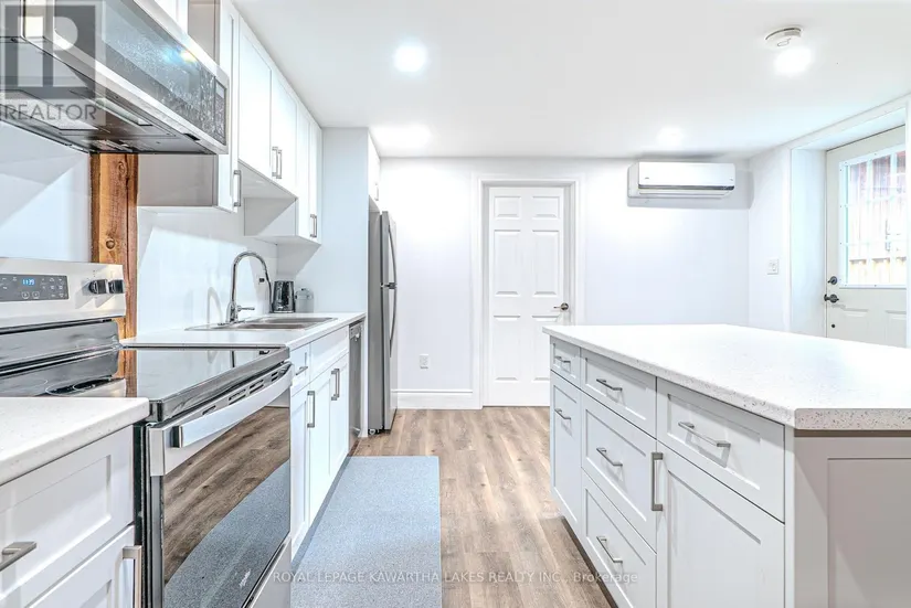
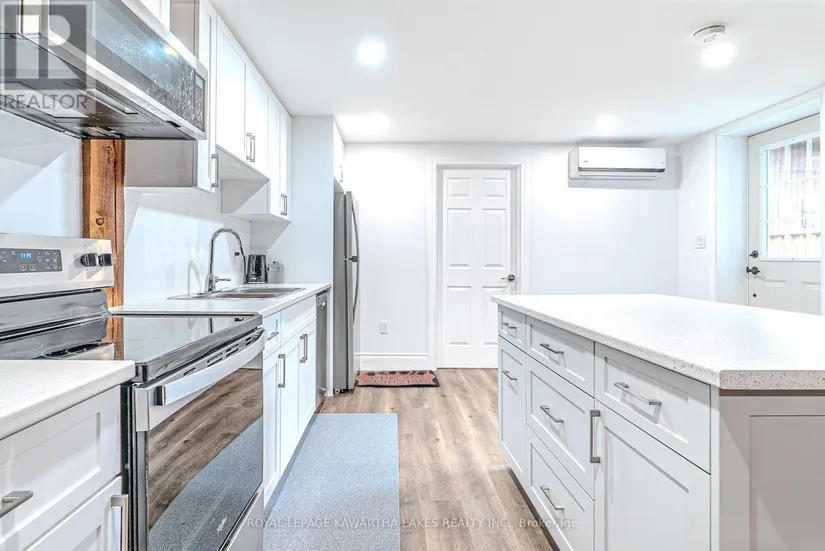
+ text sign [354,369,441,387]
